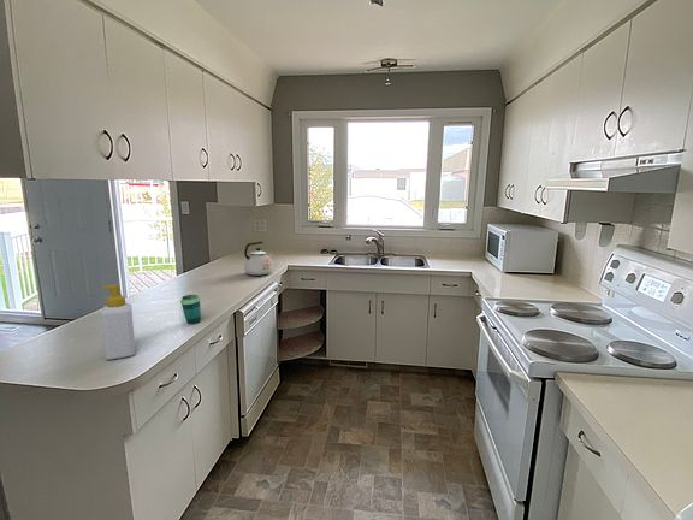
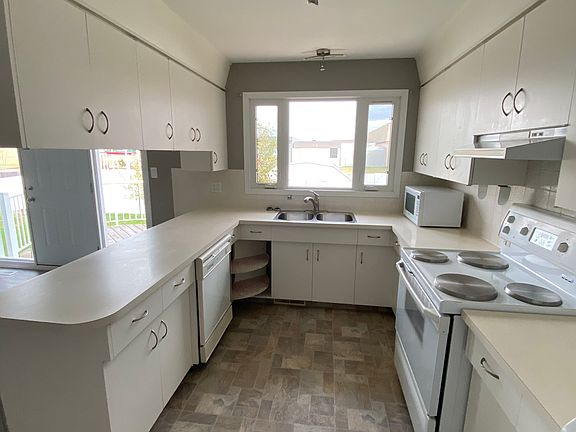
- cup [179,294,202,325]
- kettle [243,241,274,277]
- soap bottle [100,284,136,361]
